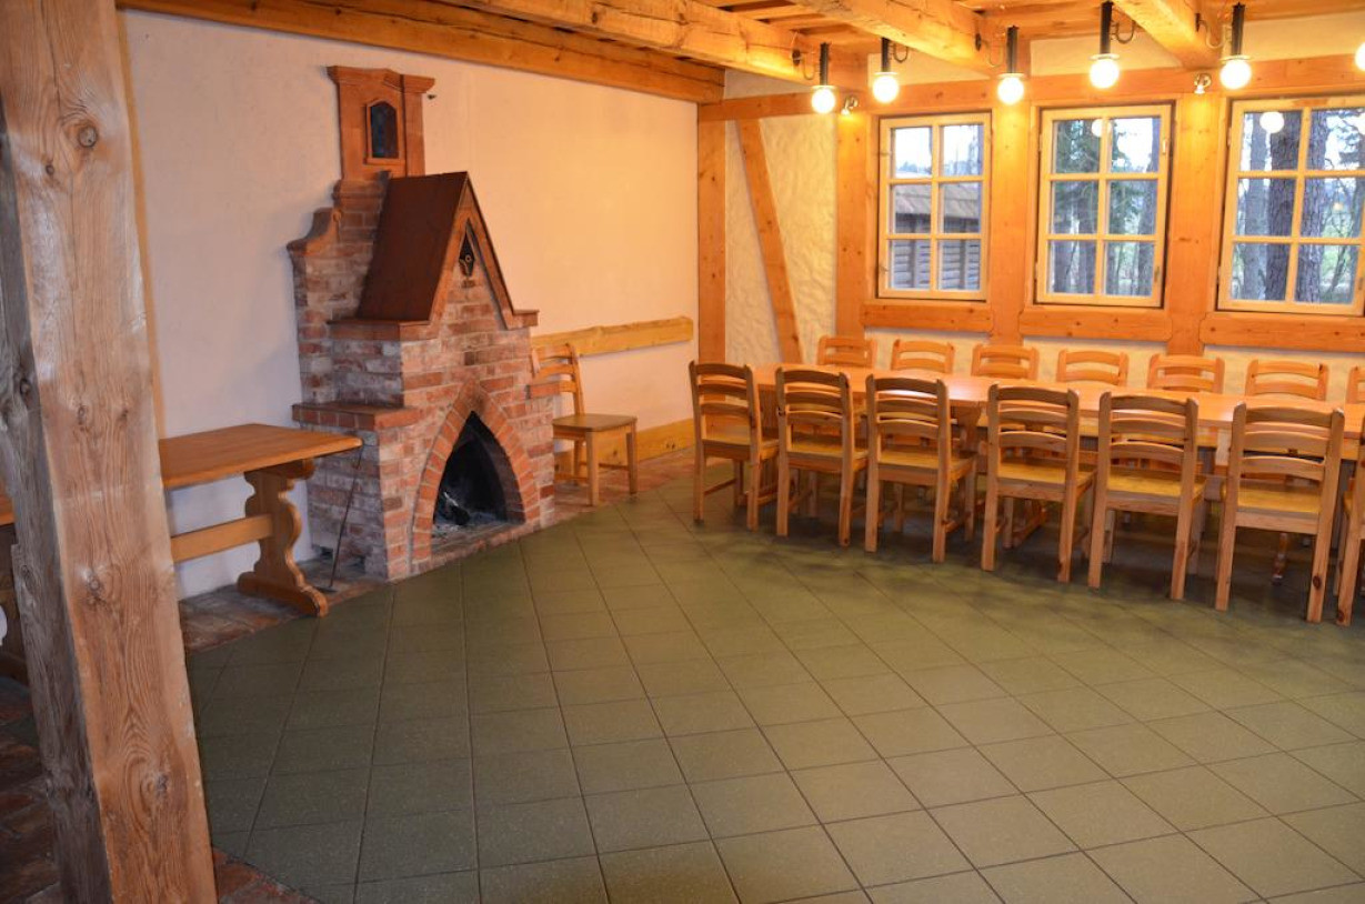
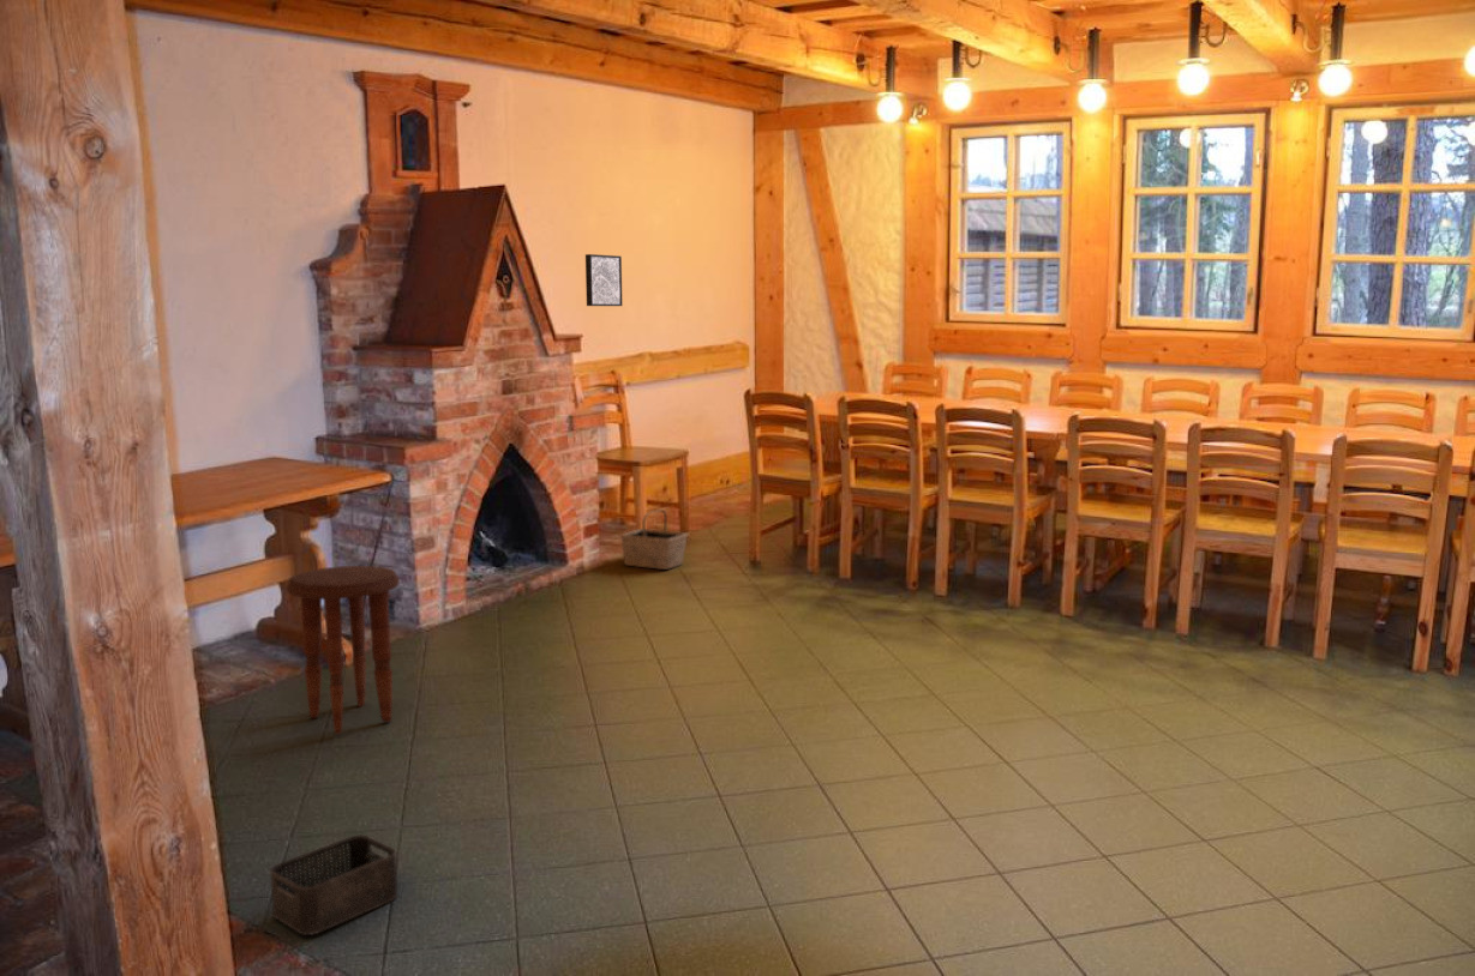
+ basket [619,508,689,571]
+ storage bin [269,833,400,936]
+ side table [284,565,401,736]
+ wall art [584,253,624,307]
